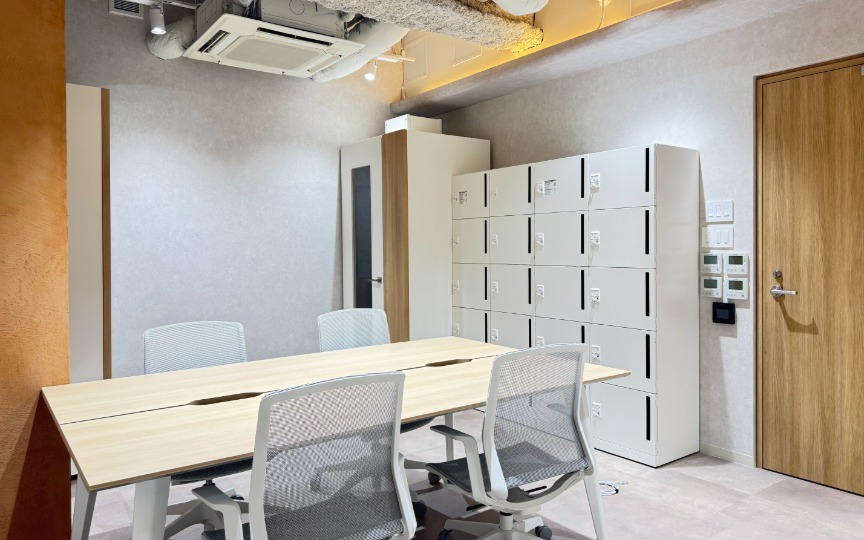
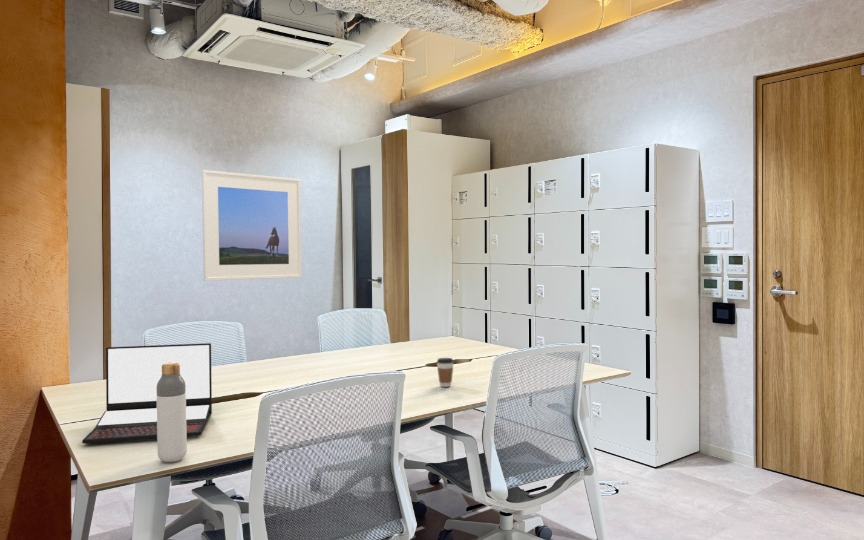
+ bottle [156,362,188,463]
+ coffee cup [436,357,454,388]
+ laptop [81,342,213,445]
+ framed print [201,169,303,282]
